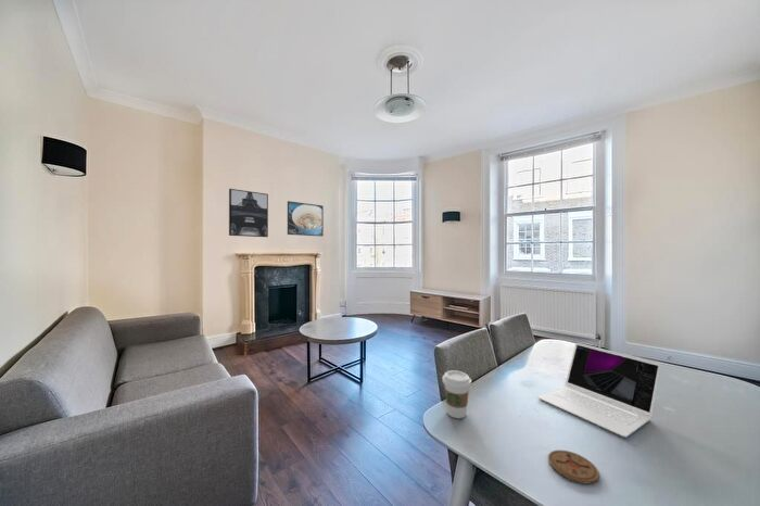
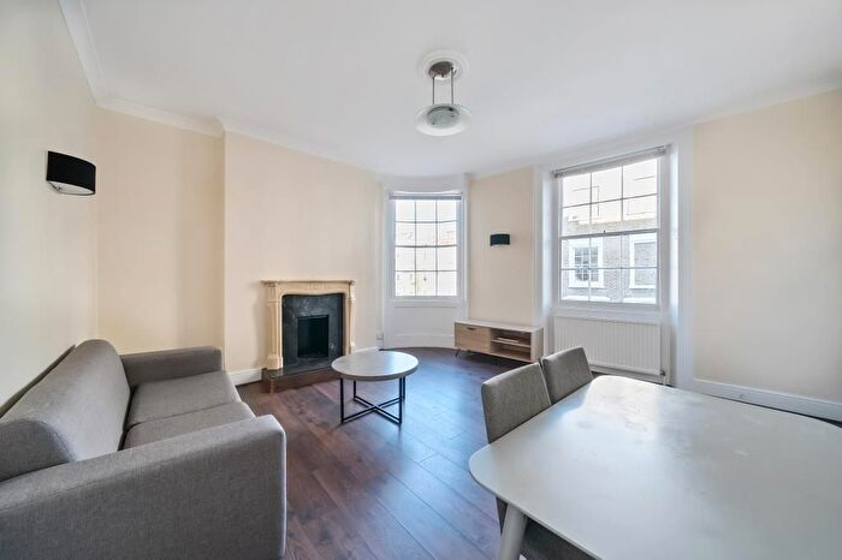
- laptop [537,342,662,438]
- coaster [547,450,600,485]
- coffee cup [441,369,472,419]
- wall art [228,188,269,238]
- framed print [287,200,325,238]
